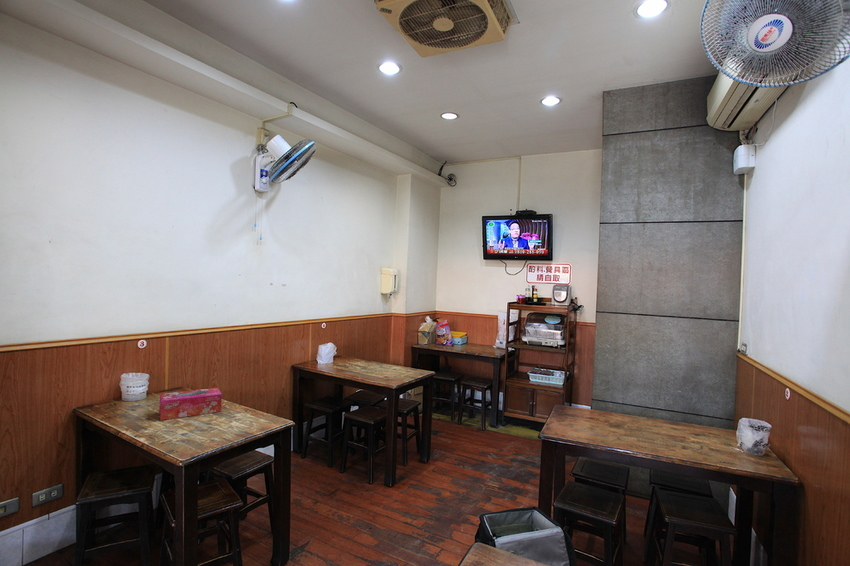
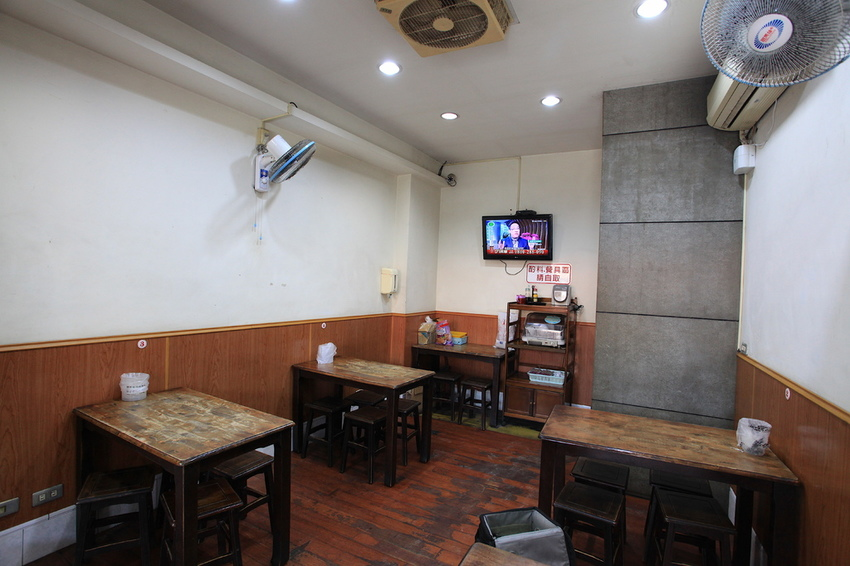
- tissue box [158,387,223,421]
